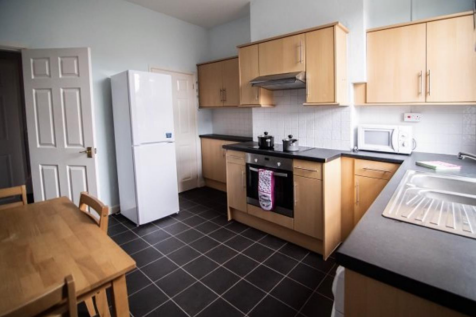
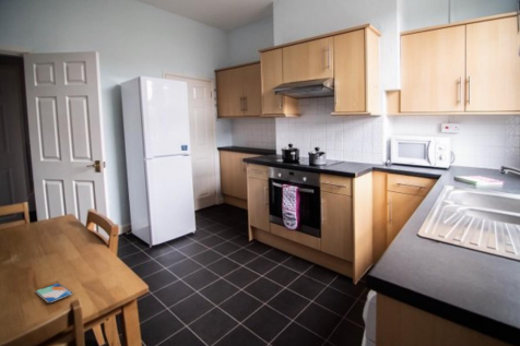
+ smartphone [34,282,74,305]
